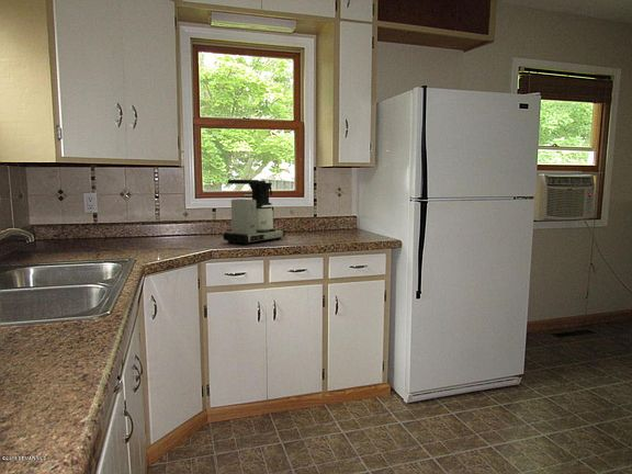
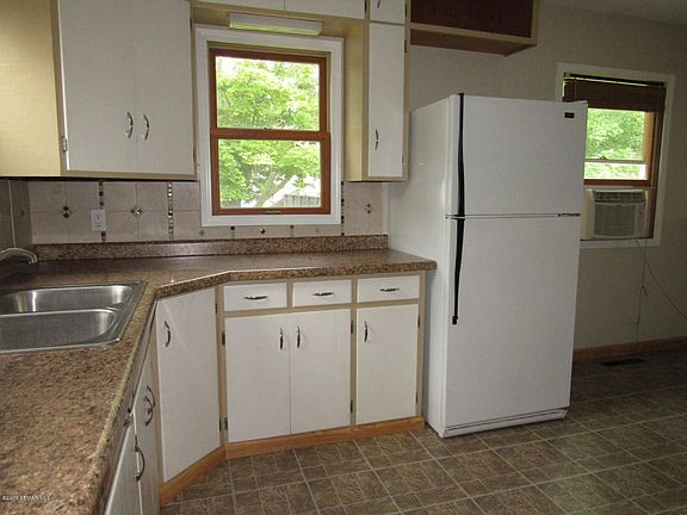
- coffee maker [222,179,286,246]
